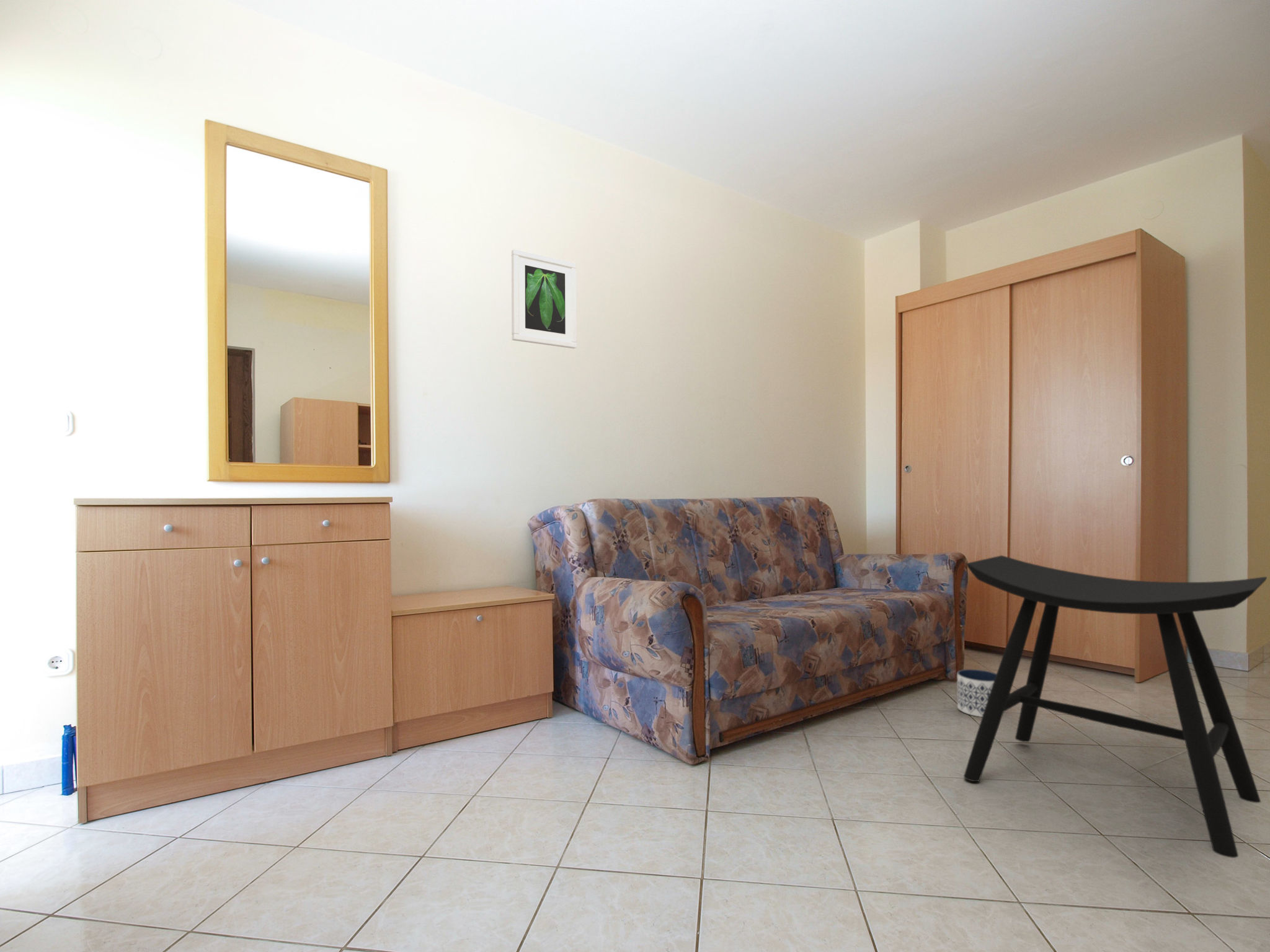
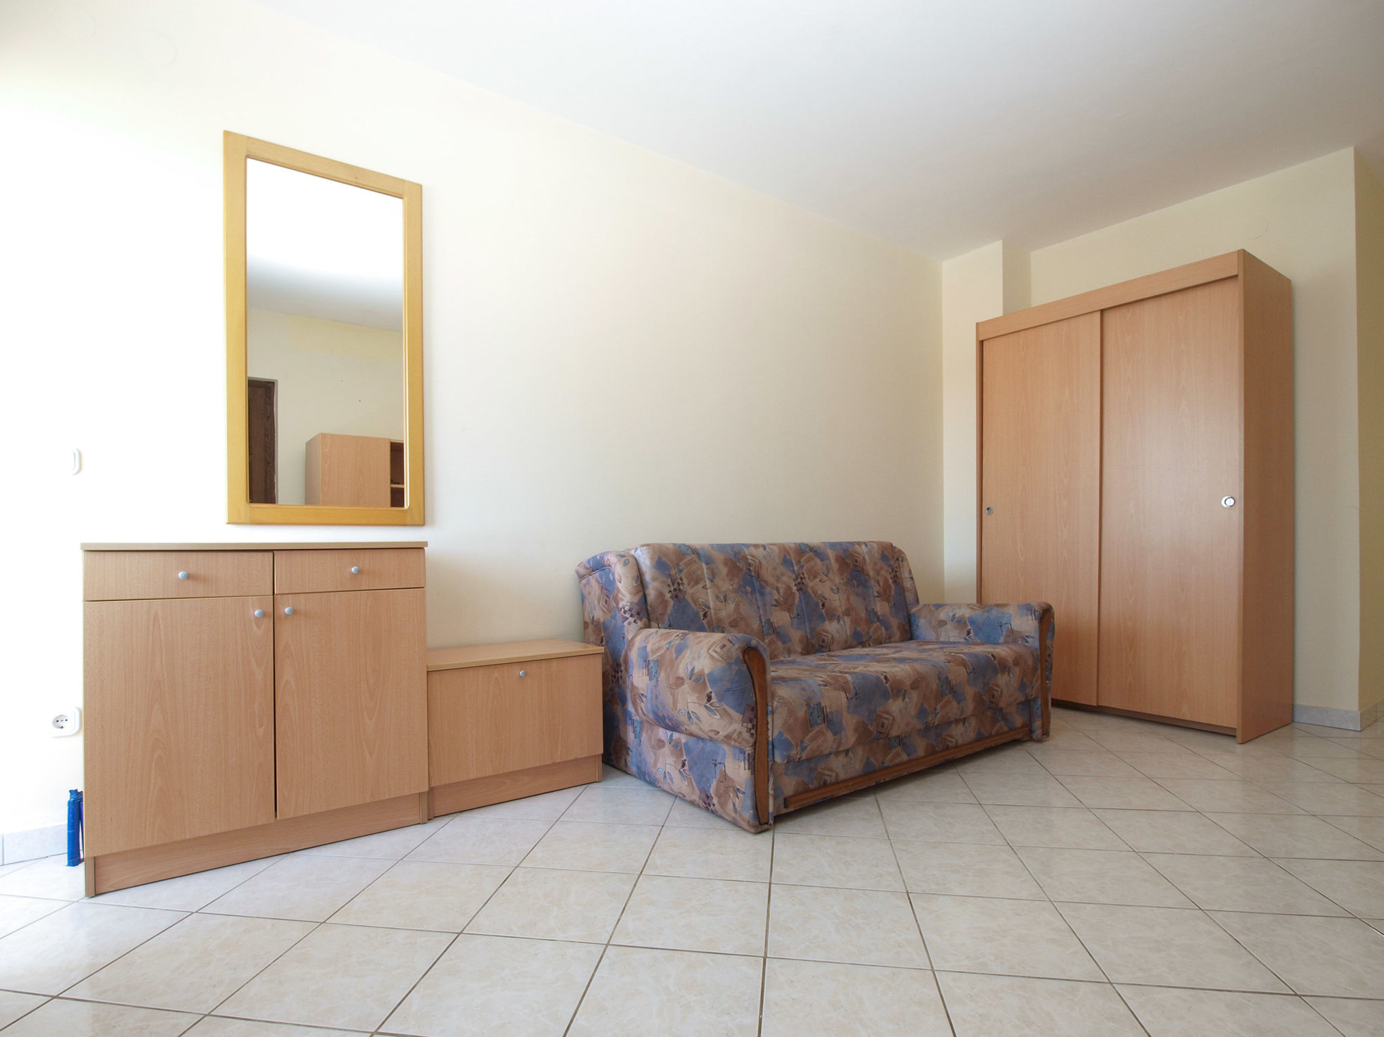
- stool [963,555,1268,858]
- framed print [511,249,577,349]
- planter [957,669,997,718]
